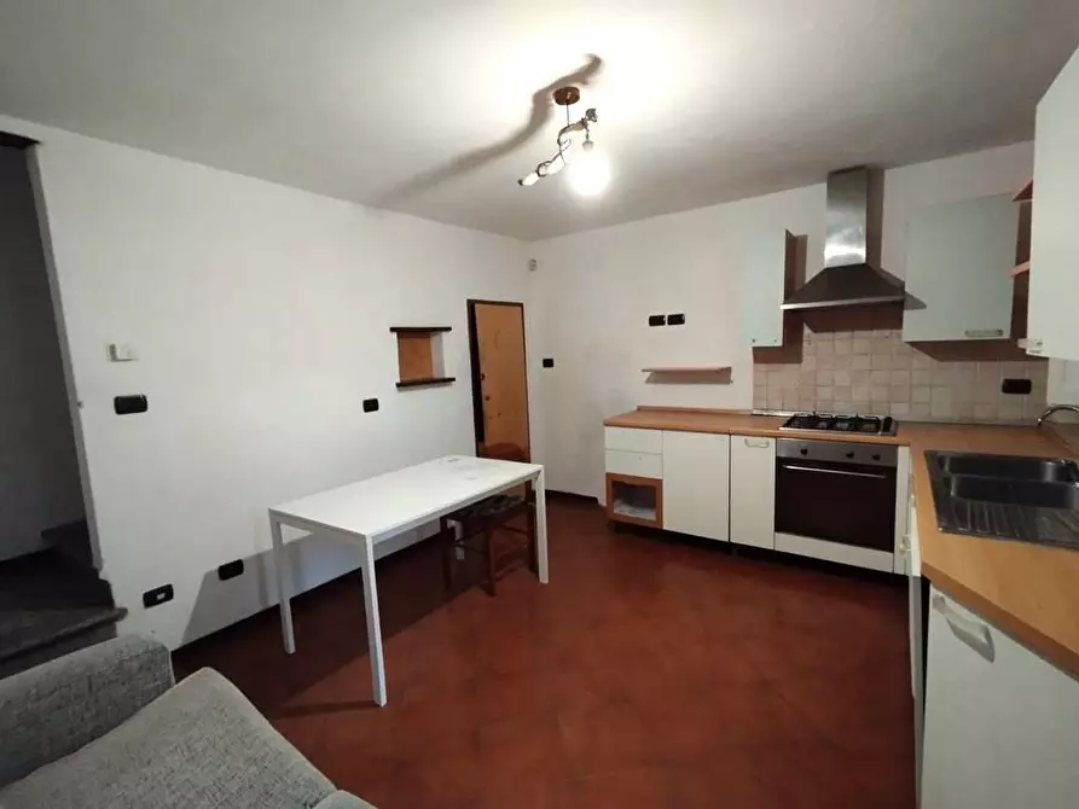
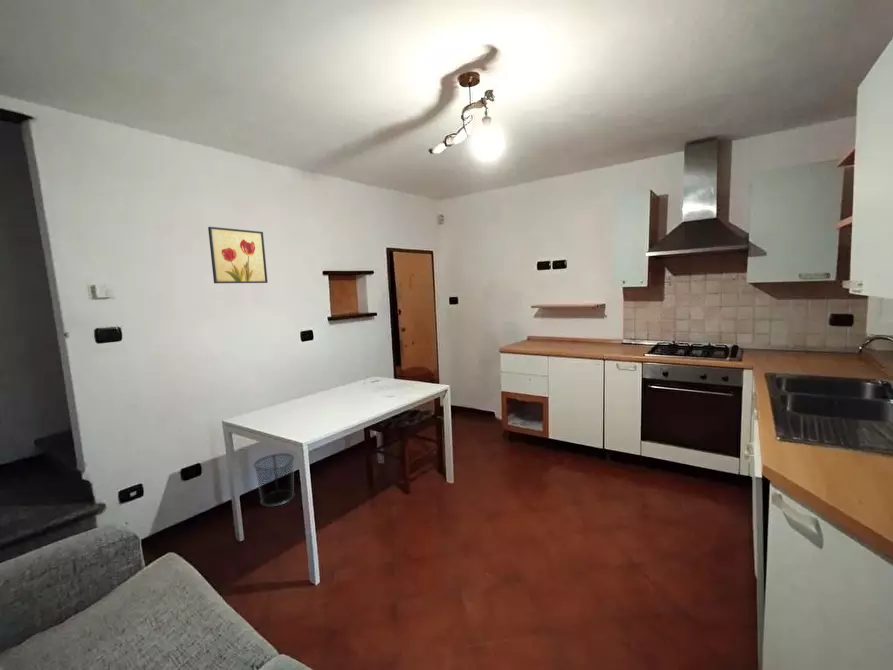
+ waste bin [253,452,296,508]
+ wall art [207,226,269,284]
